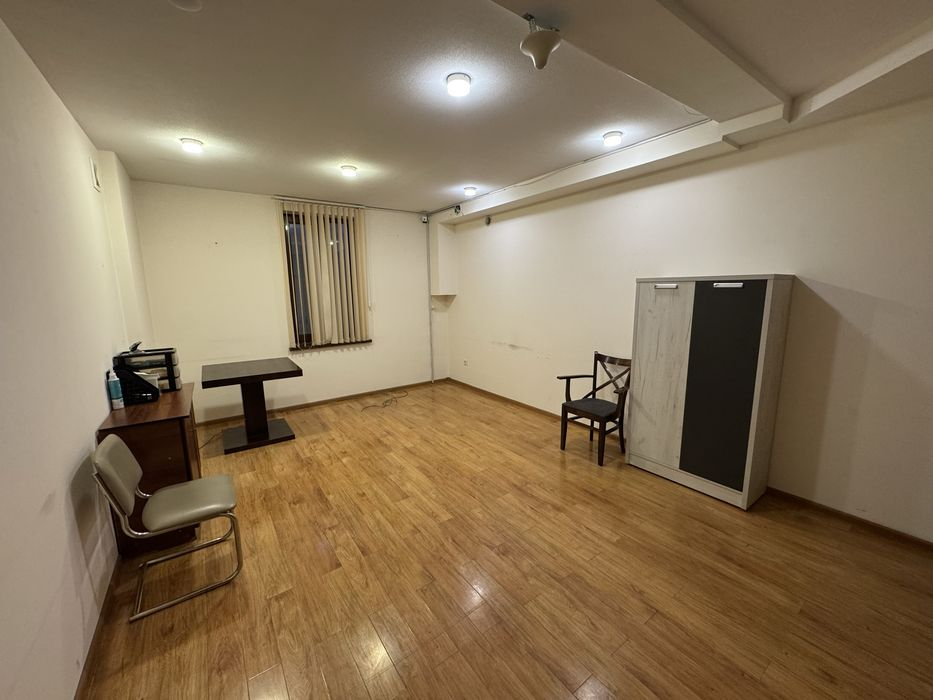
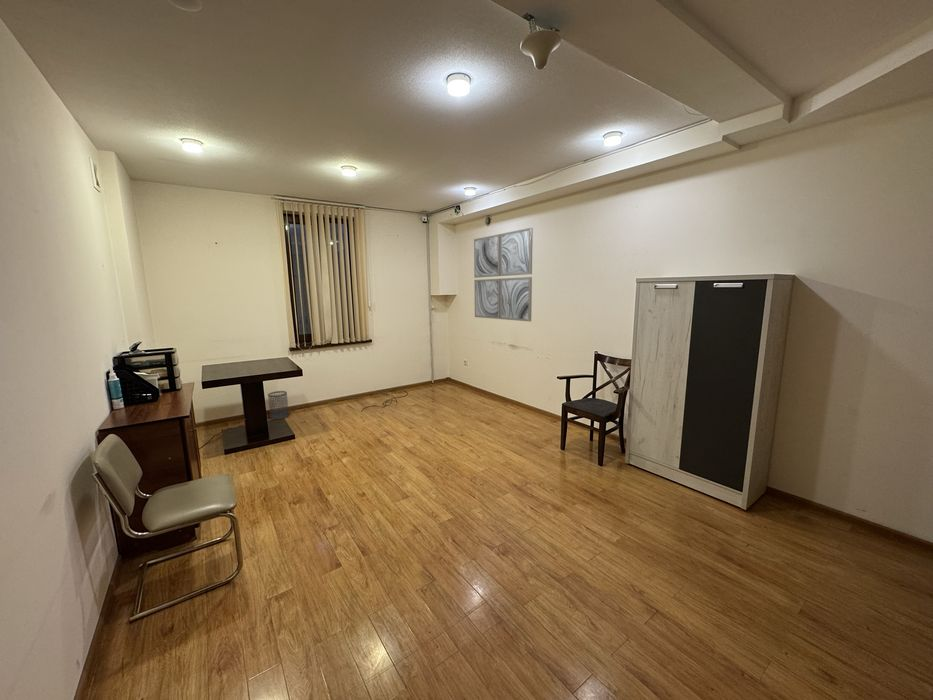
+ wastebasket [267,390,290,420]
+ wall art [473,227,534,322]
